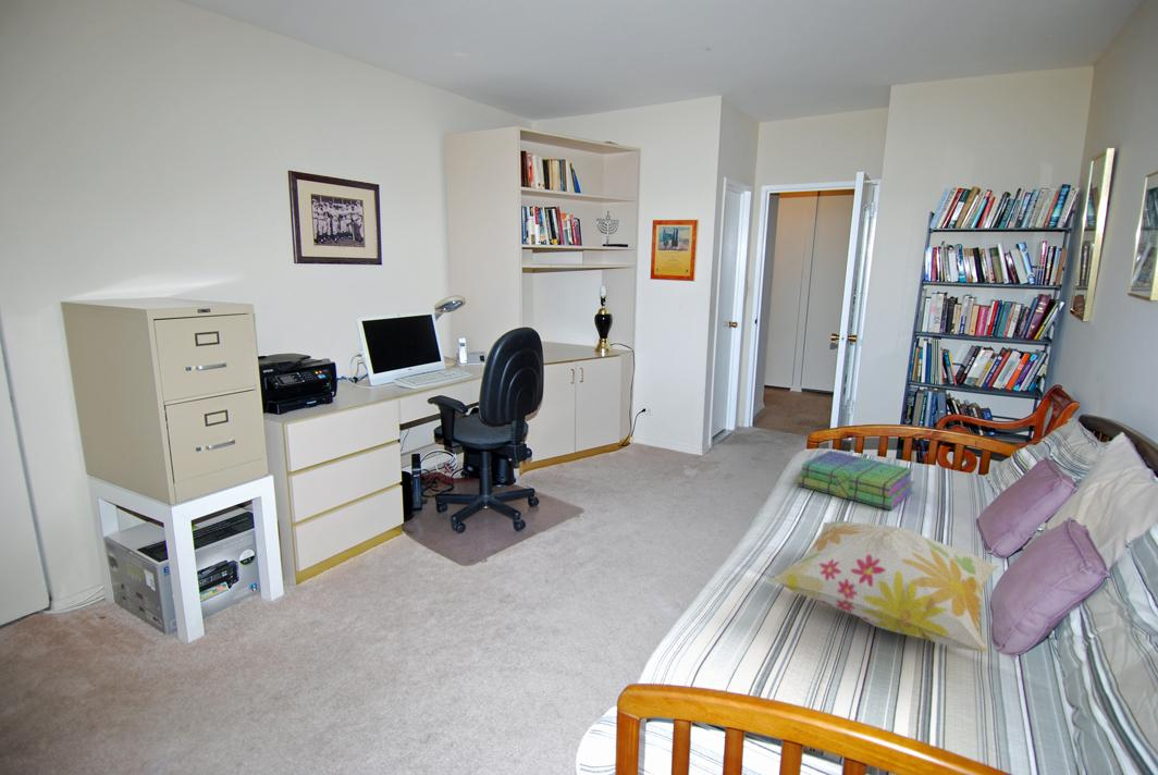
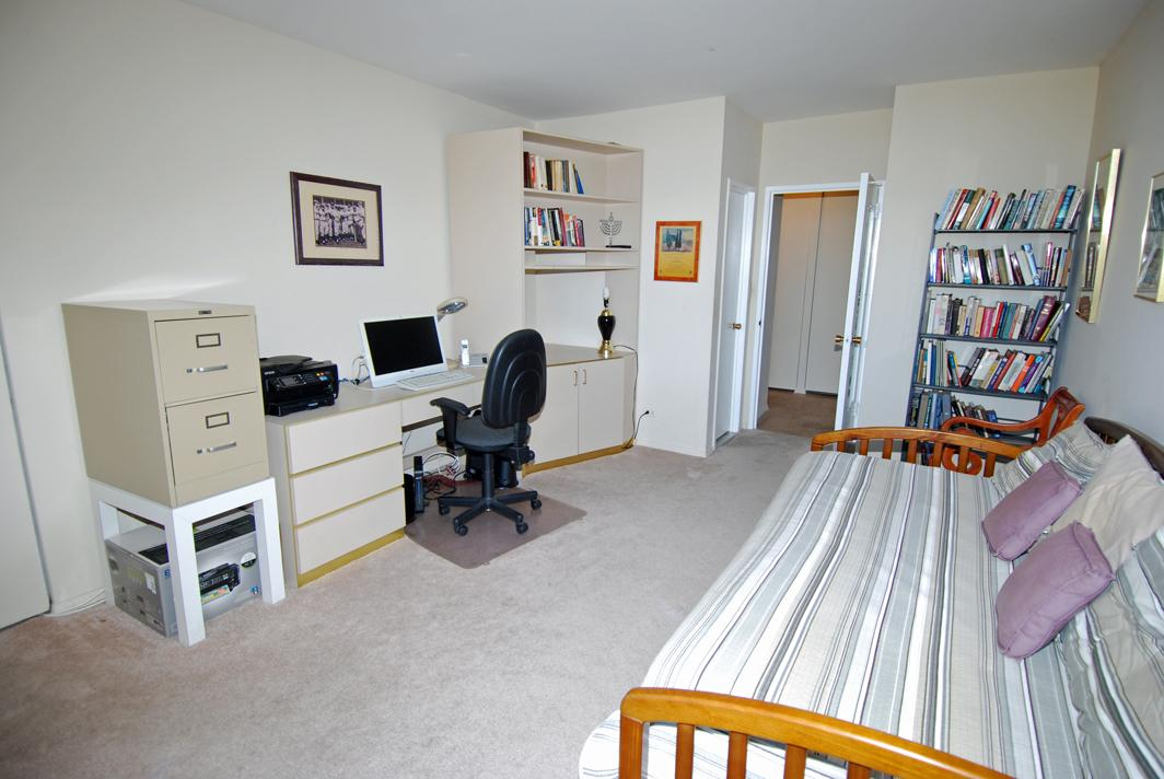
- stack of books [797,450,915,510]
- decorative pillow [768,520,1000,653]
